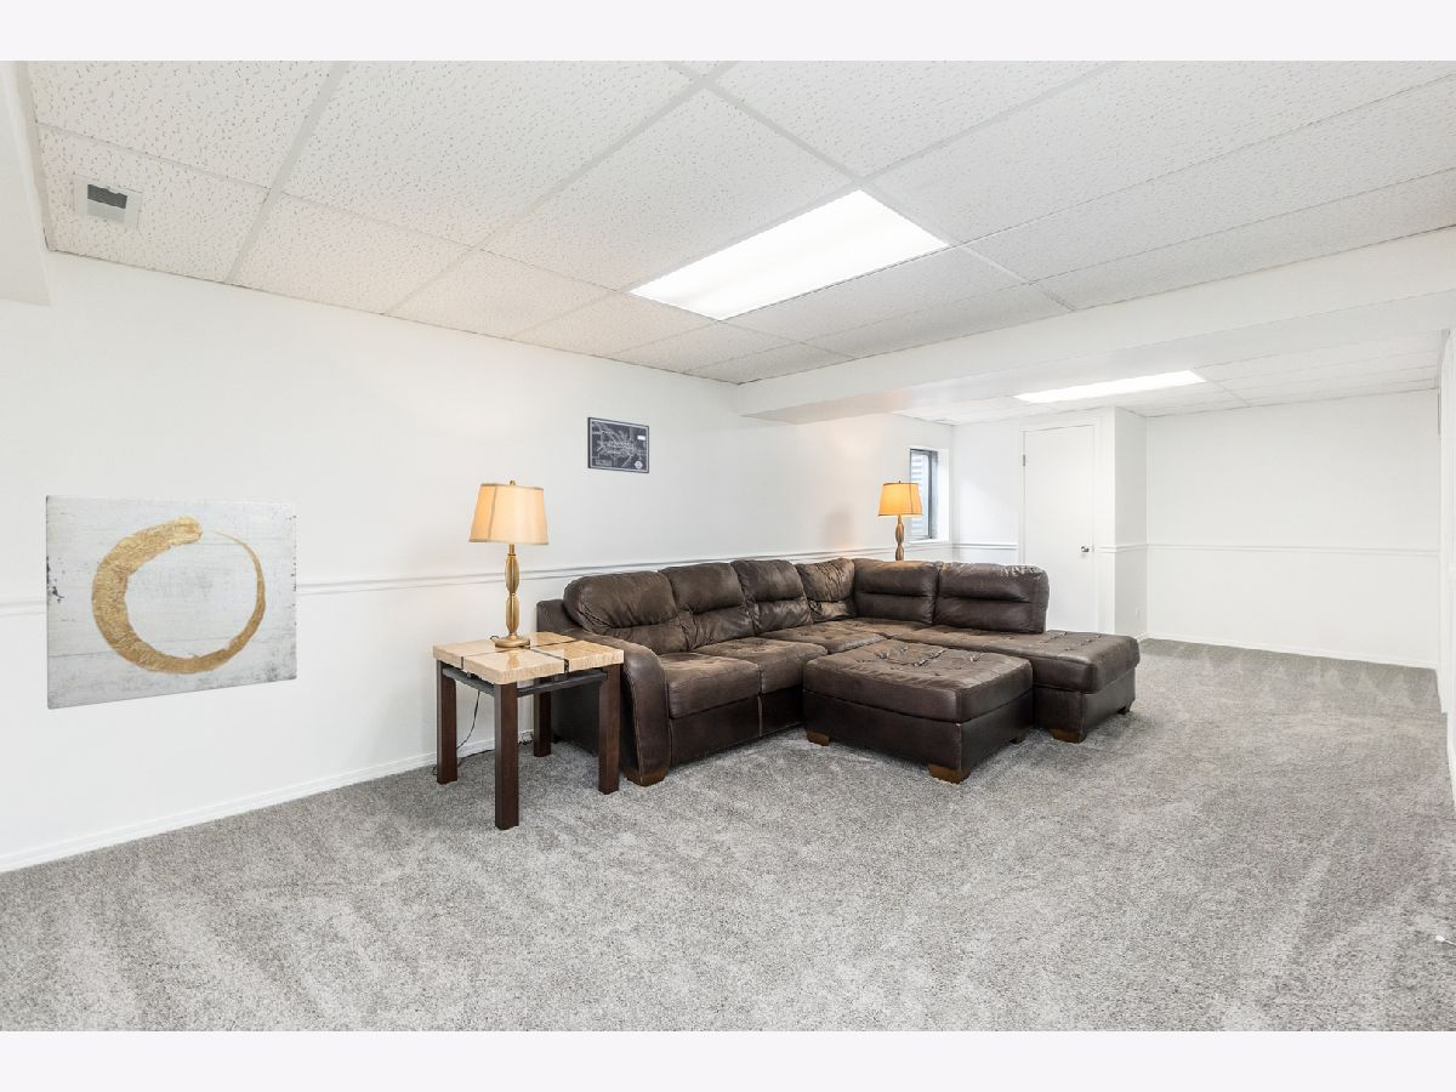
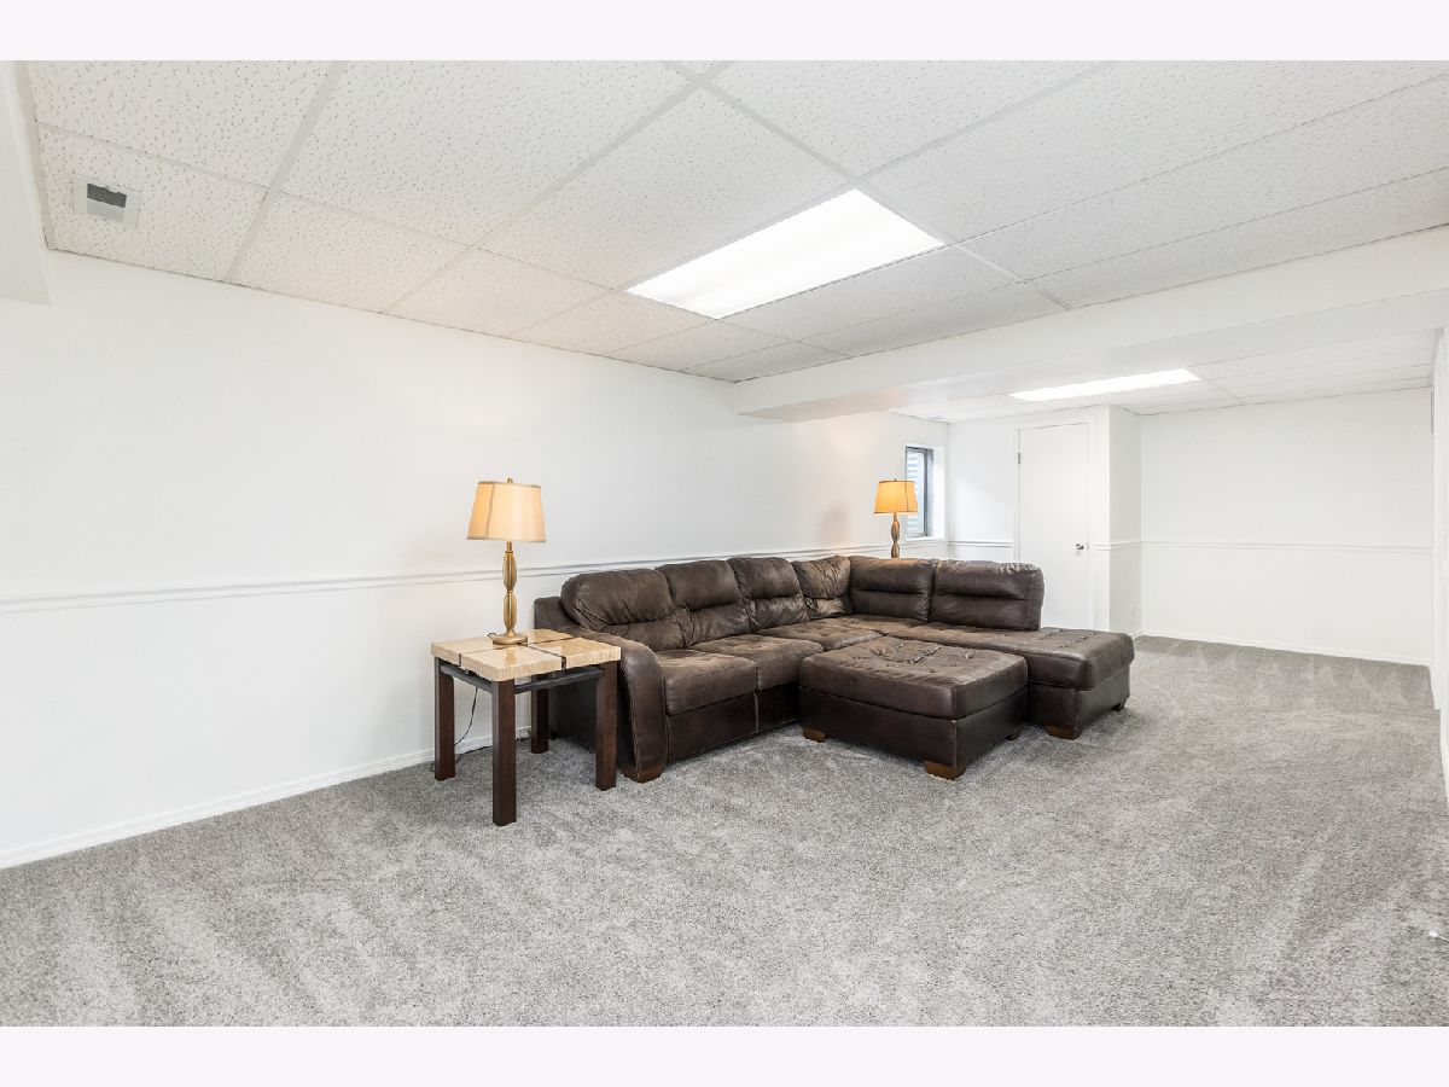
- wall art [45,494,297,711]
- wall art [586,416,650,474]
